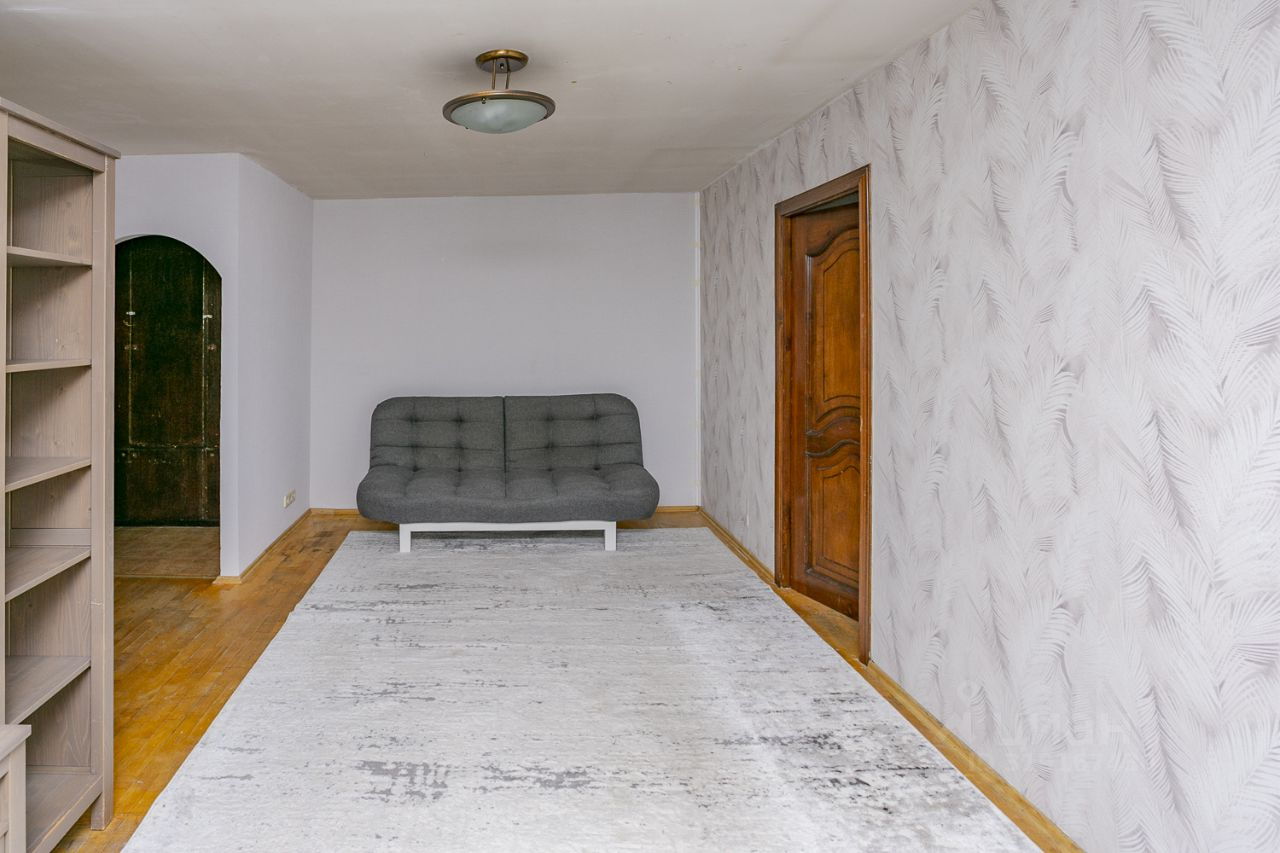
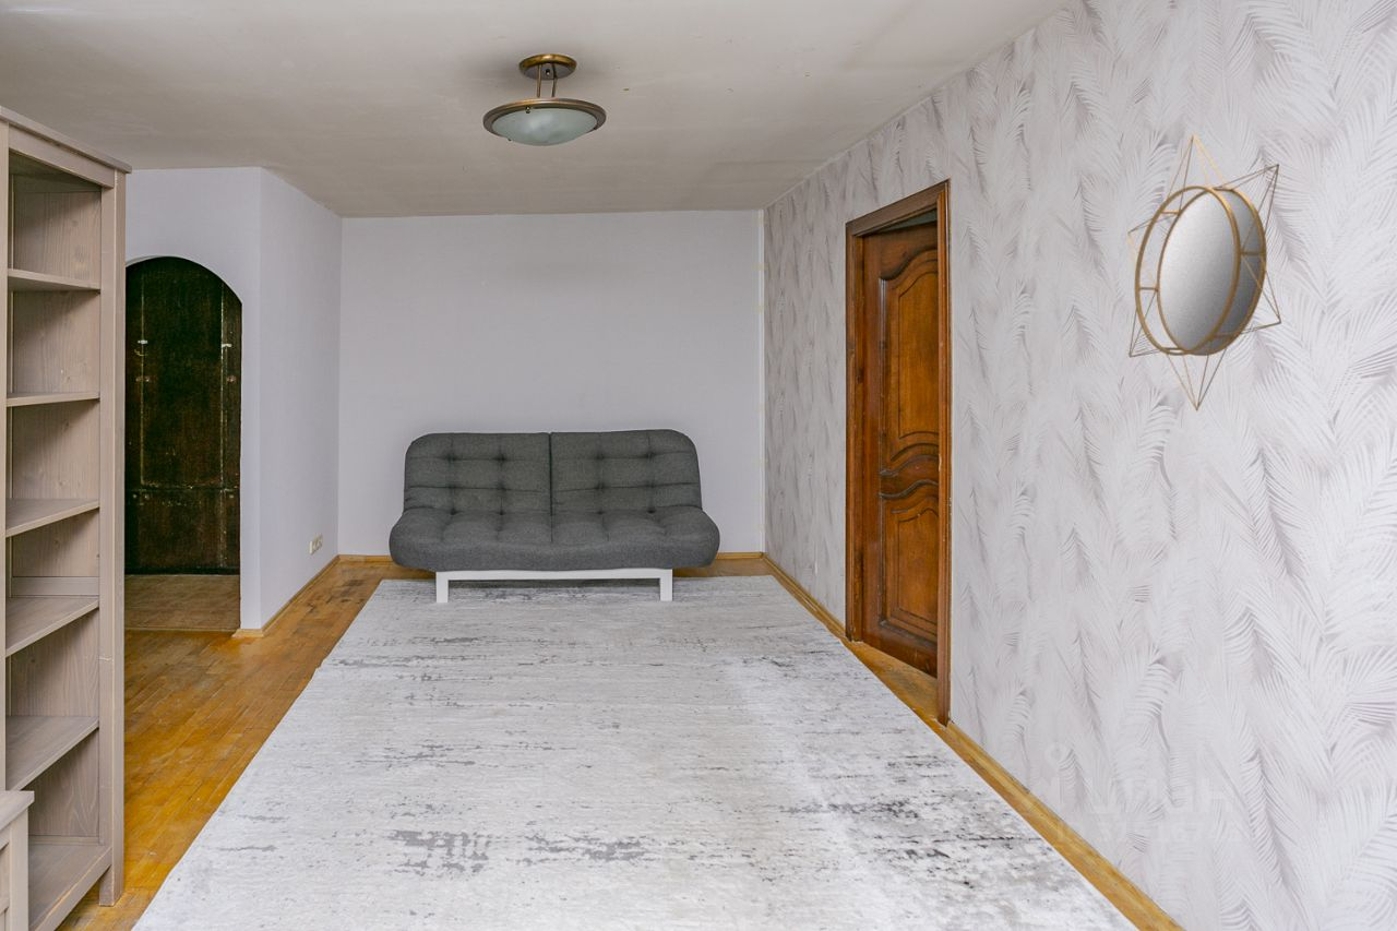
+ home mirror [1126,132,1282,413]
